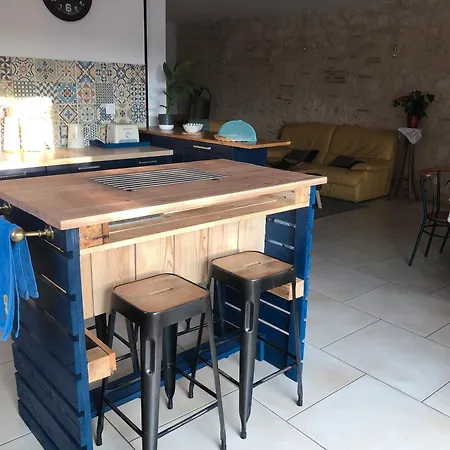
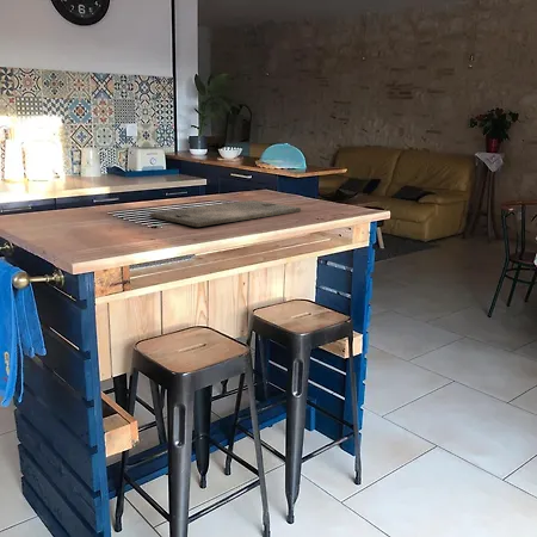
+ cutting board [149,199,302,228]
